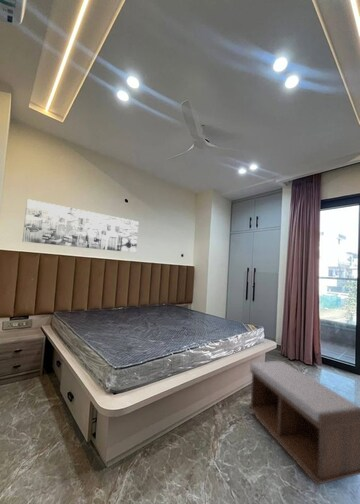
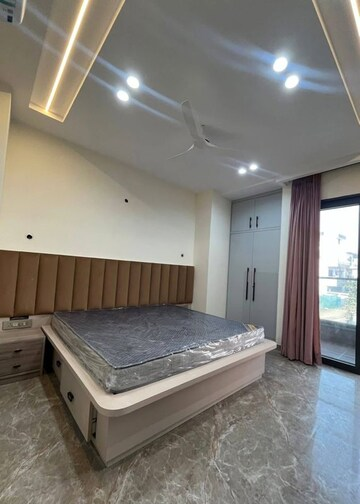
- wall art [21,198,139,254]
- bench [248,360,360,486]
